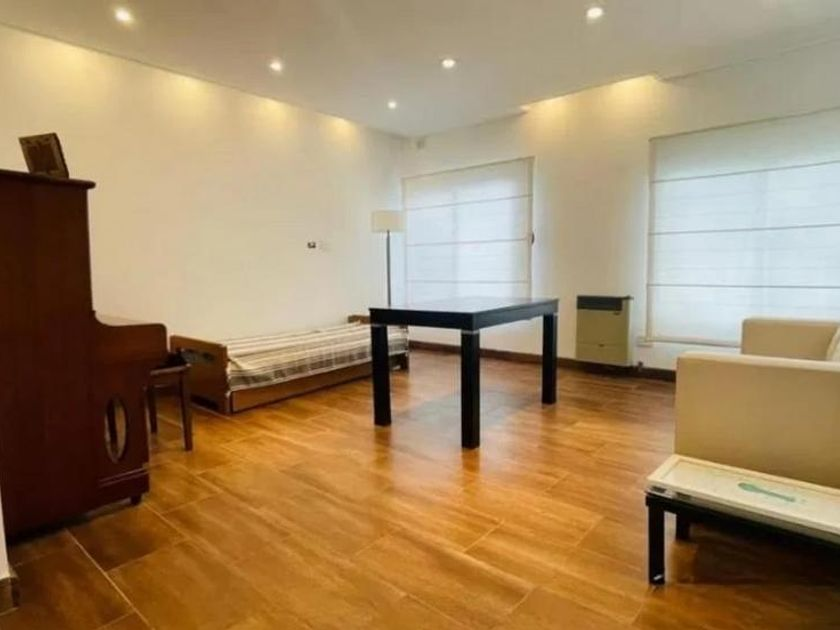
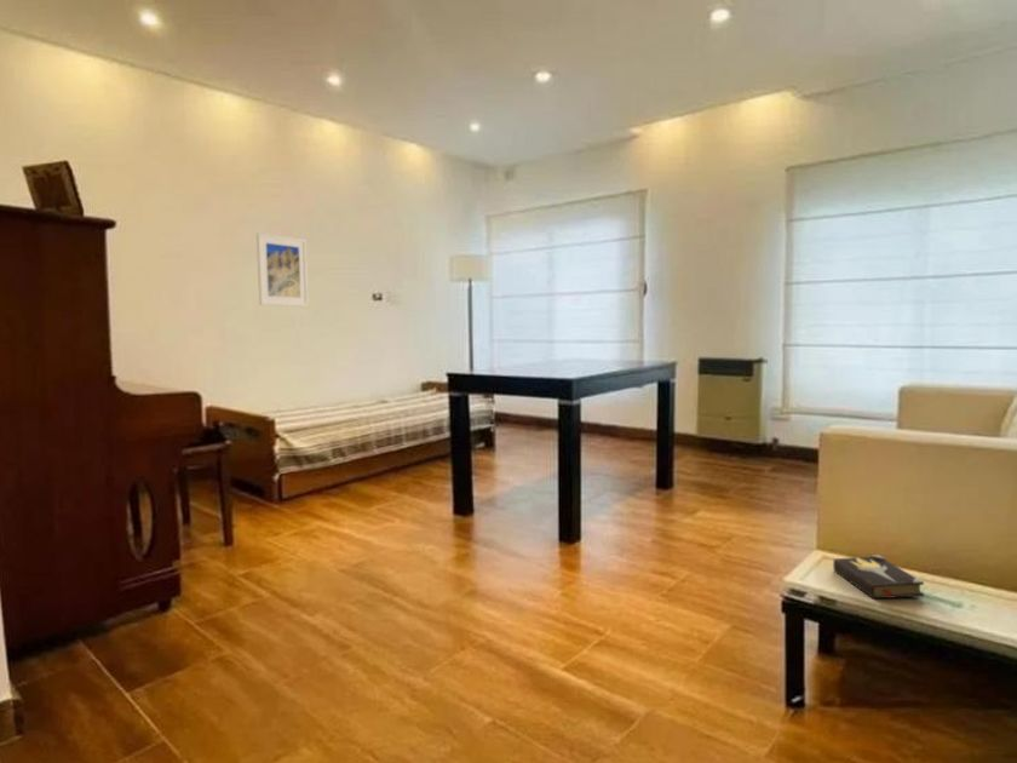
+ hardback book [832,553,925,600]
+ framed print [255,231,310,308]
